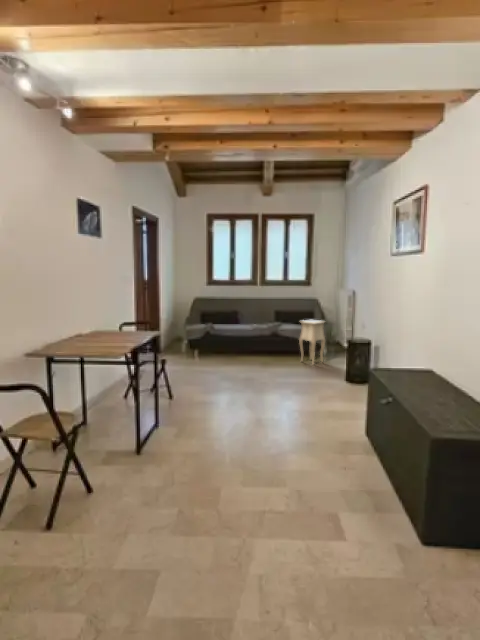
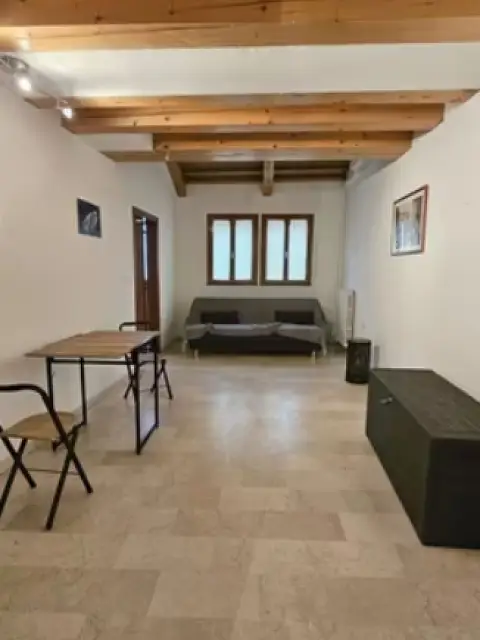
- side table [298,319,327,366]
